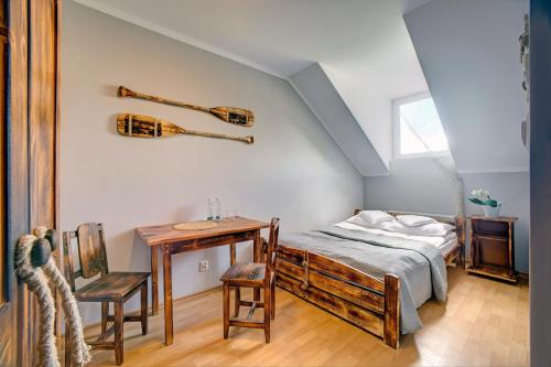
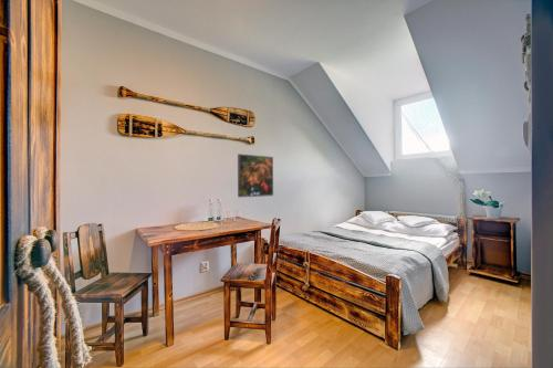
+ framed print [237,153,274,198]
